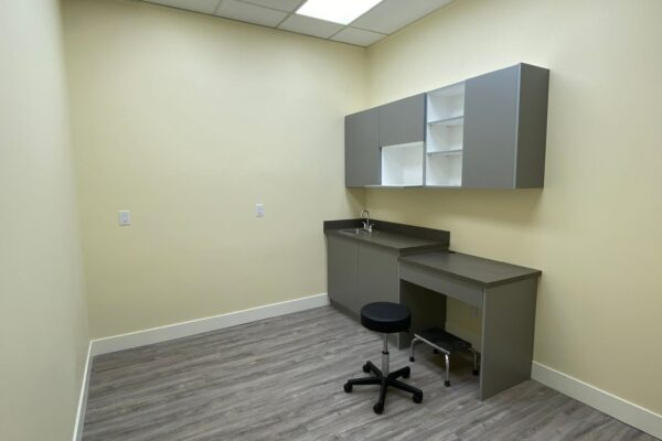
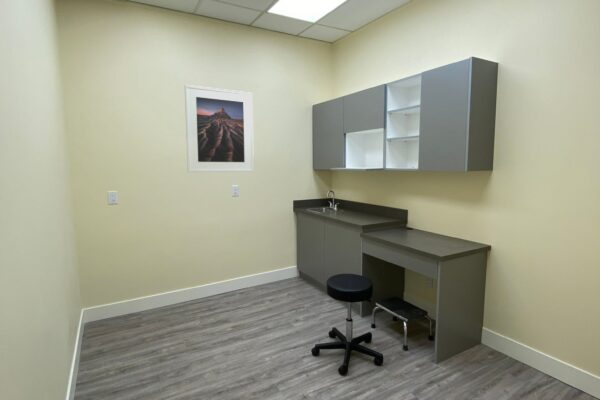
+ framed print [184,84,255,173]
